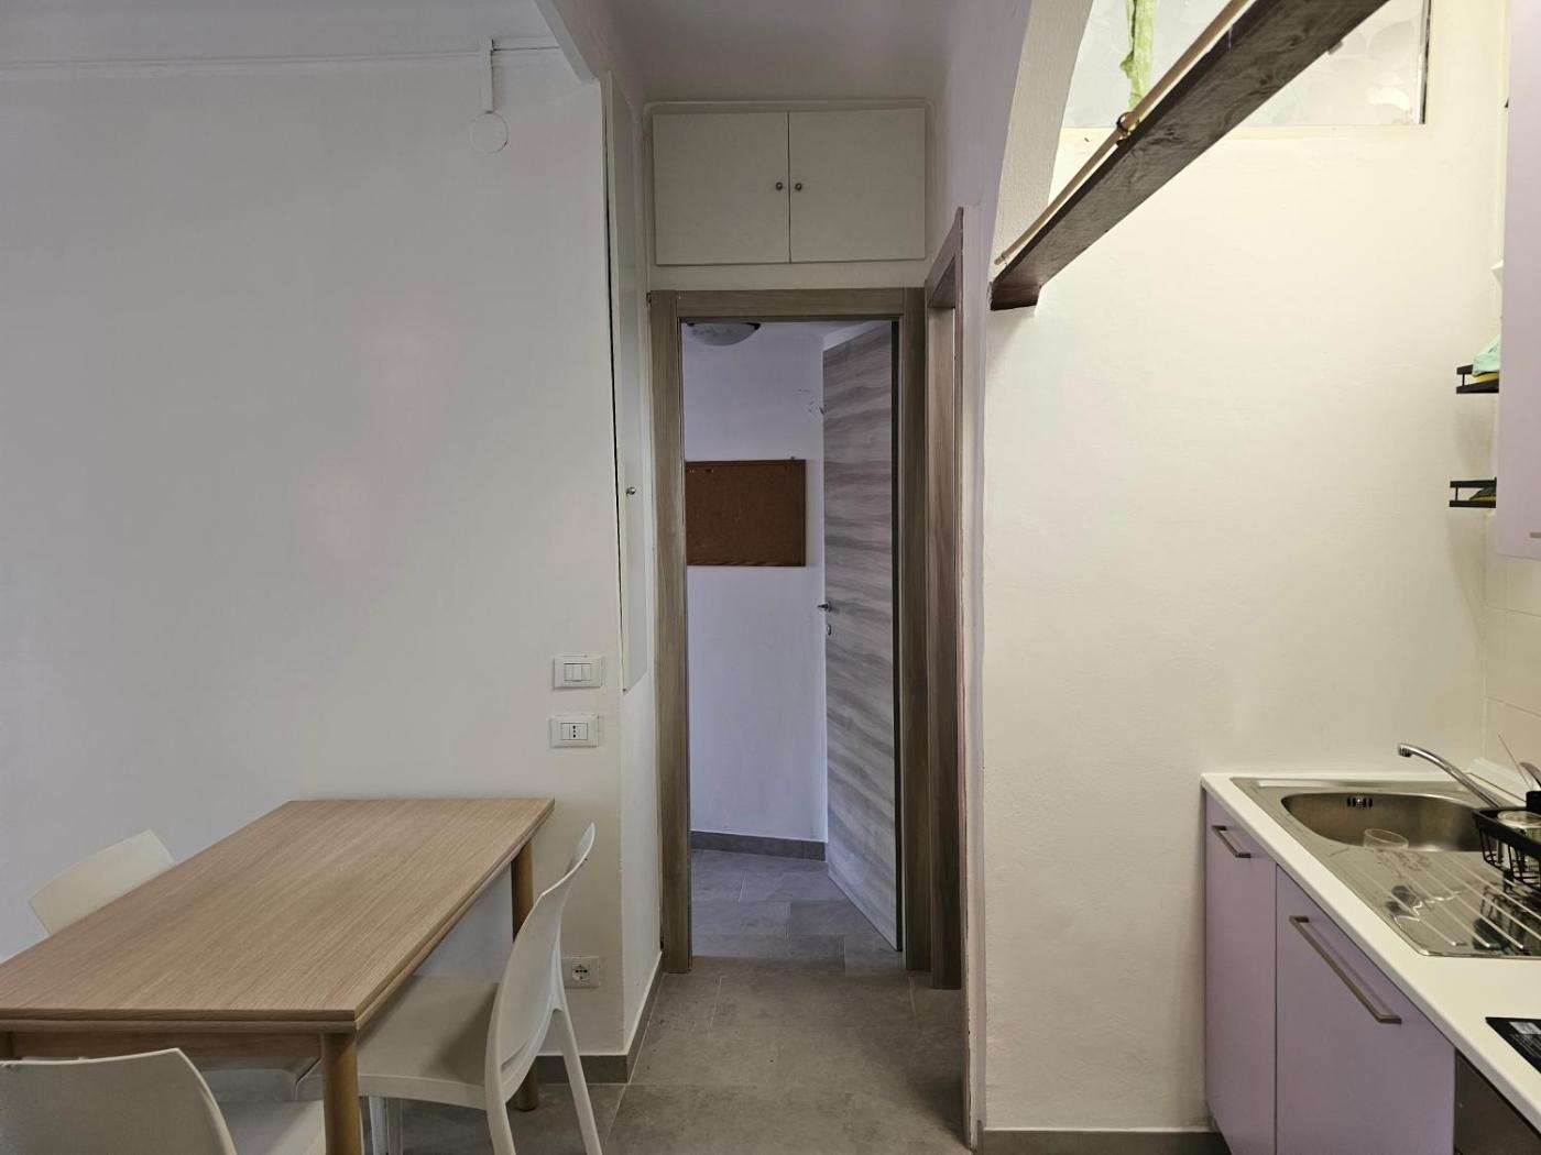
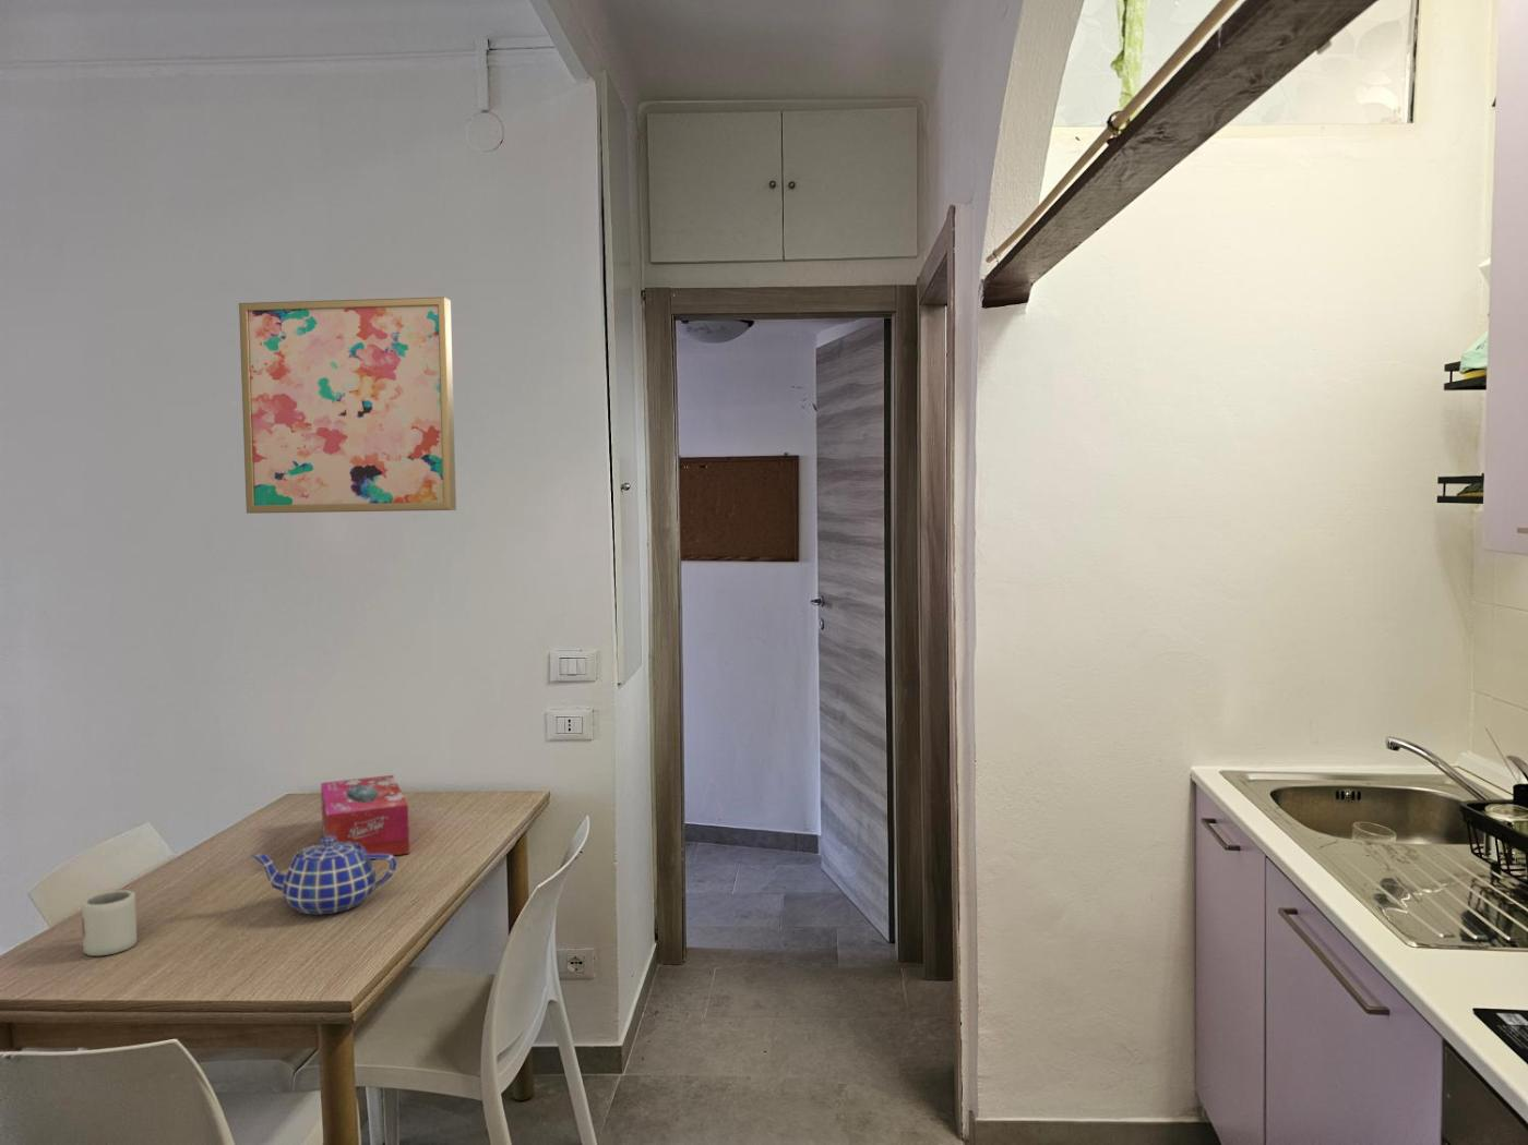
+ wall art [238,297,457,515]
+ teapot [250,836,398,915]
+ cup [79,889,138,956]
+ tissue box [320,775,410,856]
